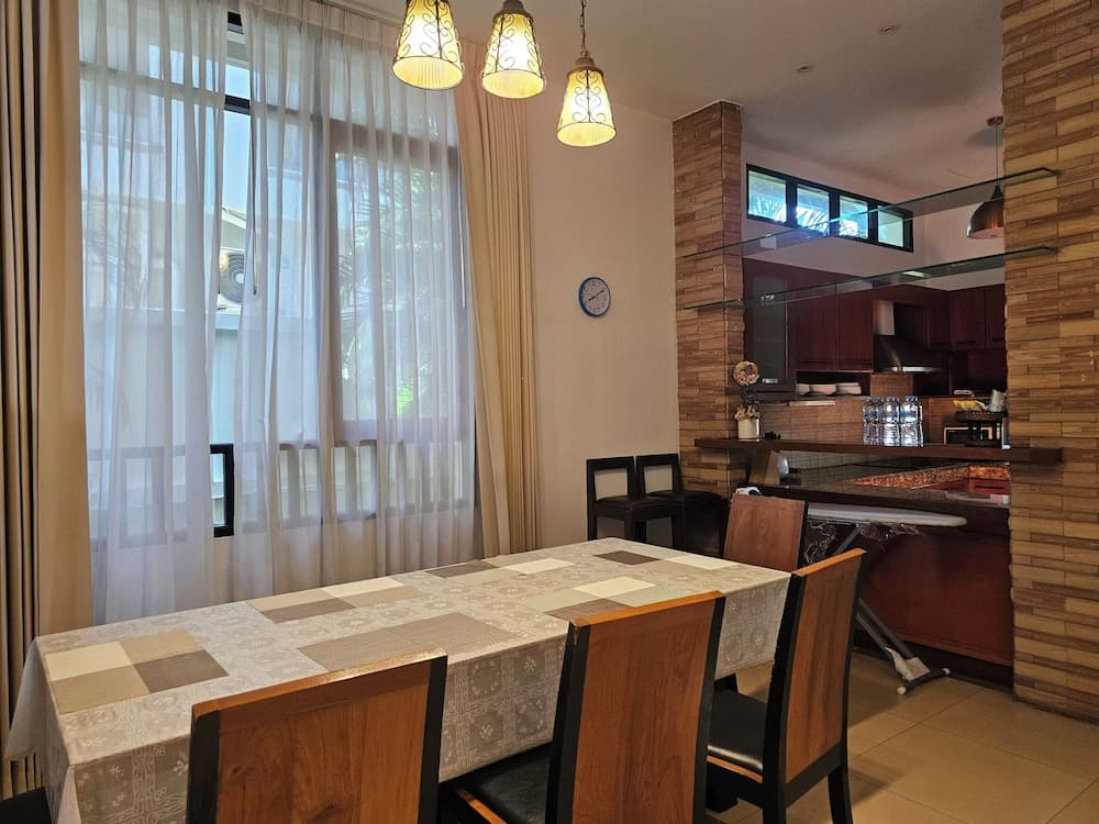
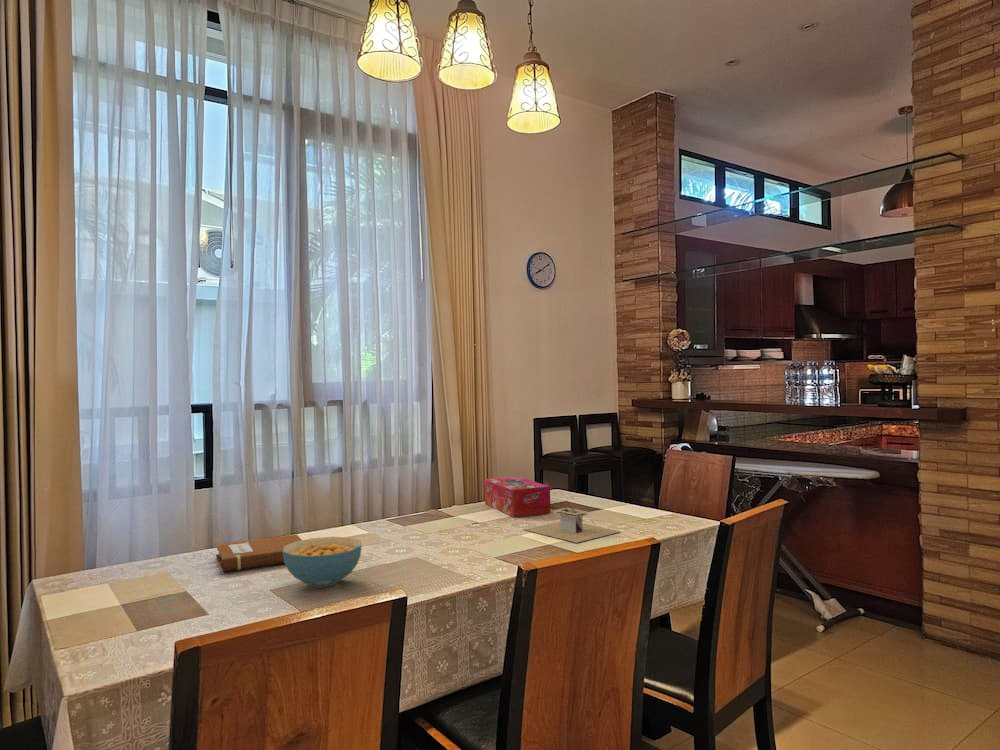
+ tissue box [484,475,552,518]
+ utensil holder [522,500,622,544]
+ notebook [215,534,303,573]
+ cereal bowl [283,536,363,588]
